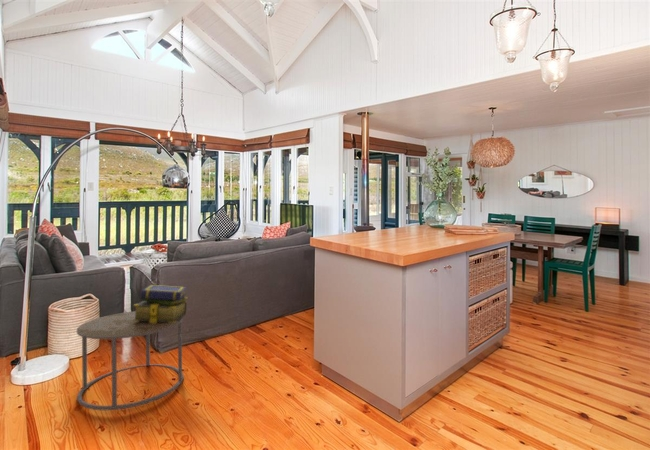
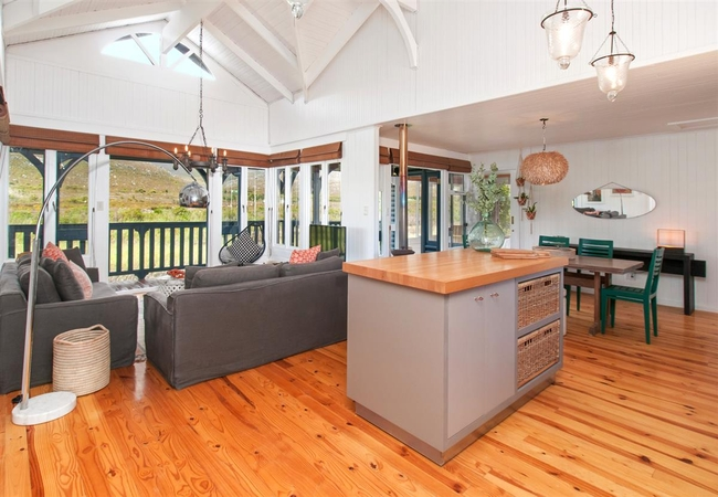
- side table [76,310,184,412]
- stack of books [133,284,189,323]
